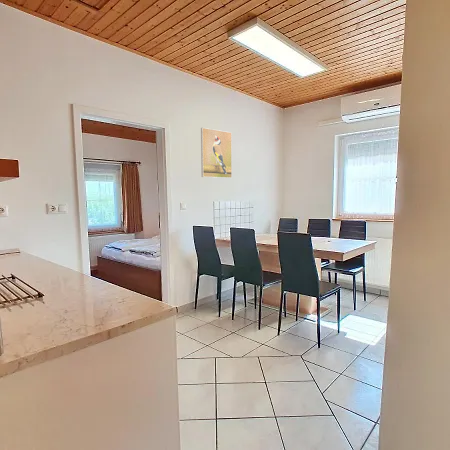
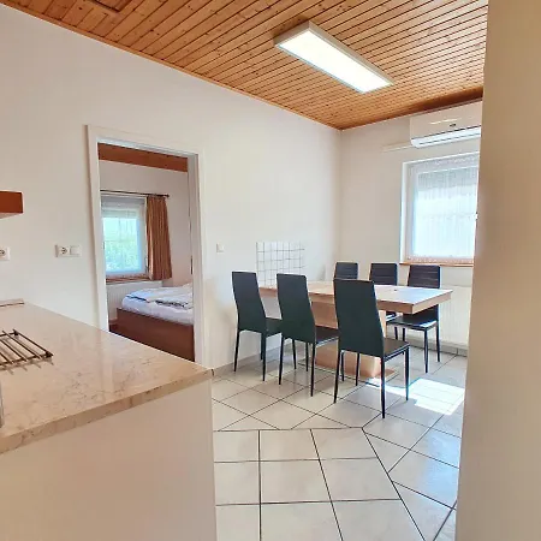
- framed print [200,127,233,179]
